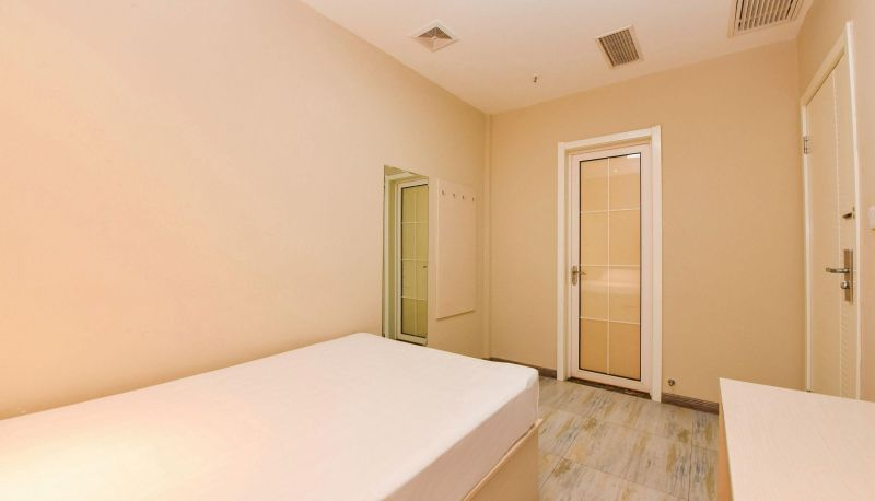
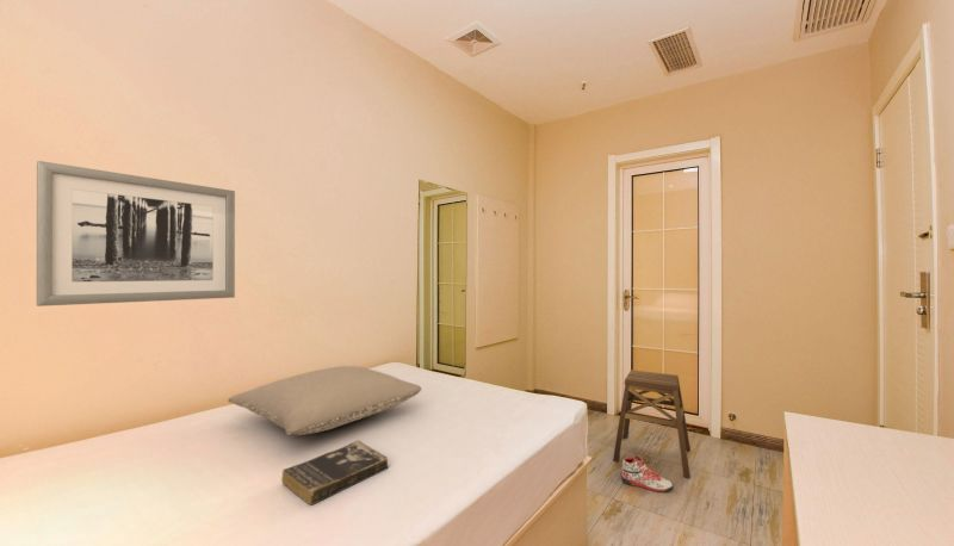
+ pillow [227,365,422,436]
+ stool [612,368,692,479]
+ book [280,439,390,505]
+ sneaker [620,455,674,492]
+ wall art [36,160,236,308]
